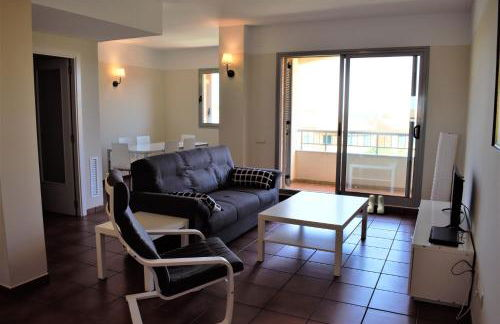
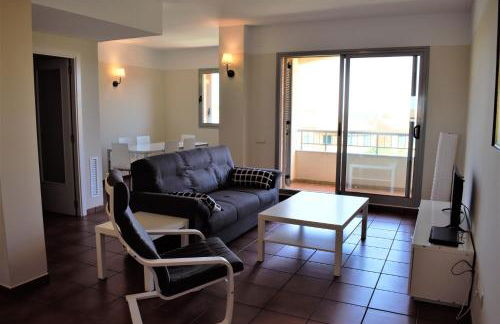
- boots [367,194,385,214]
